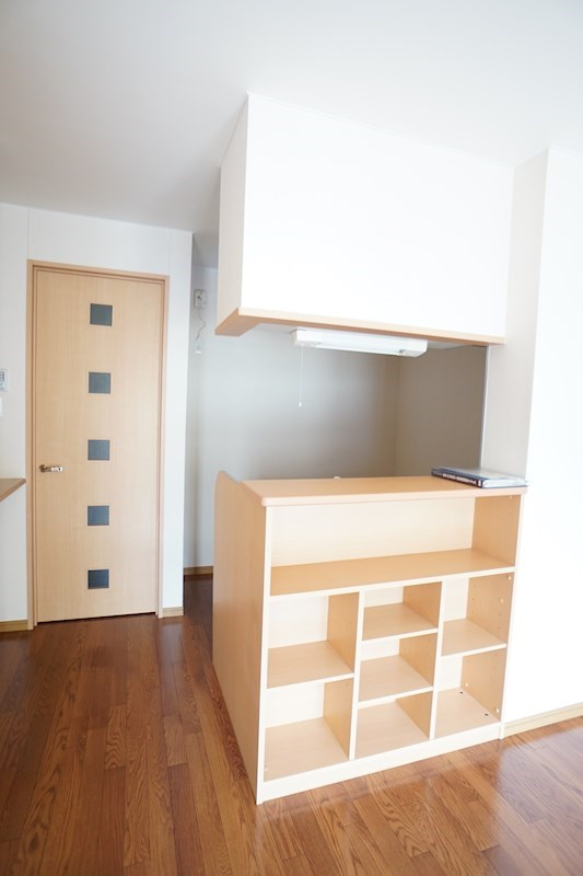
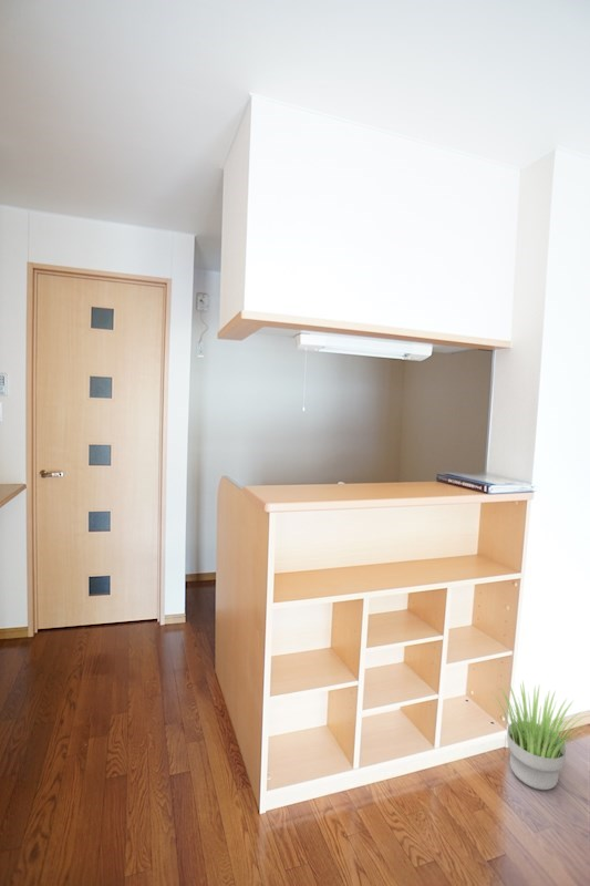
+ potted plant [491,681,588,791]
